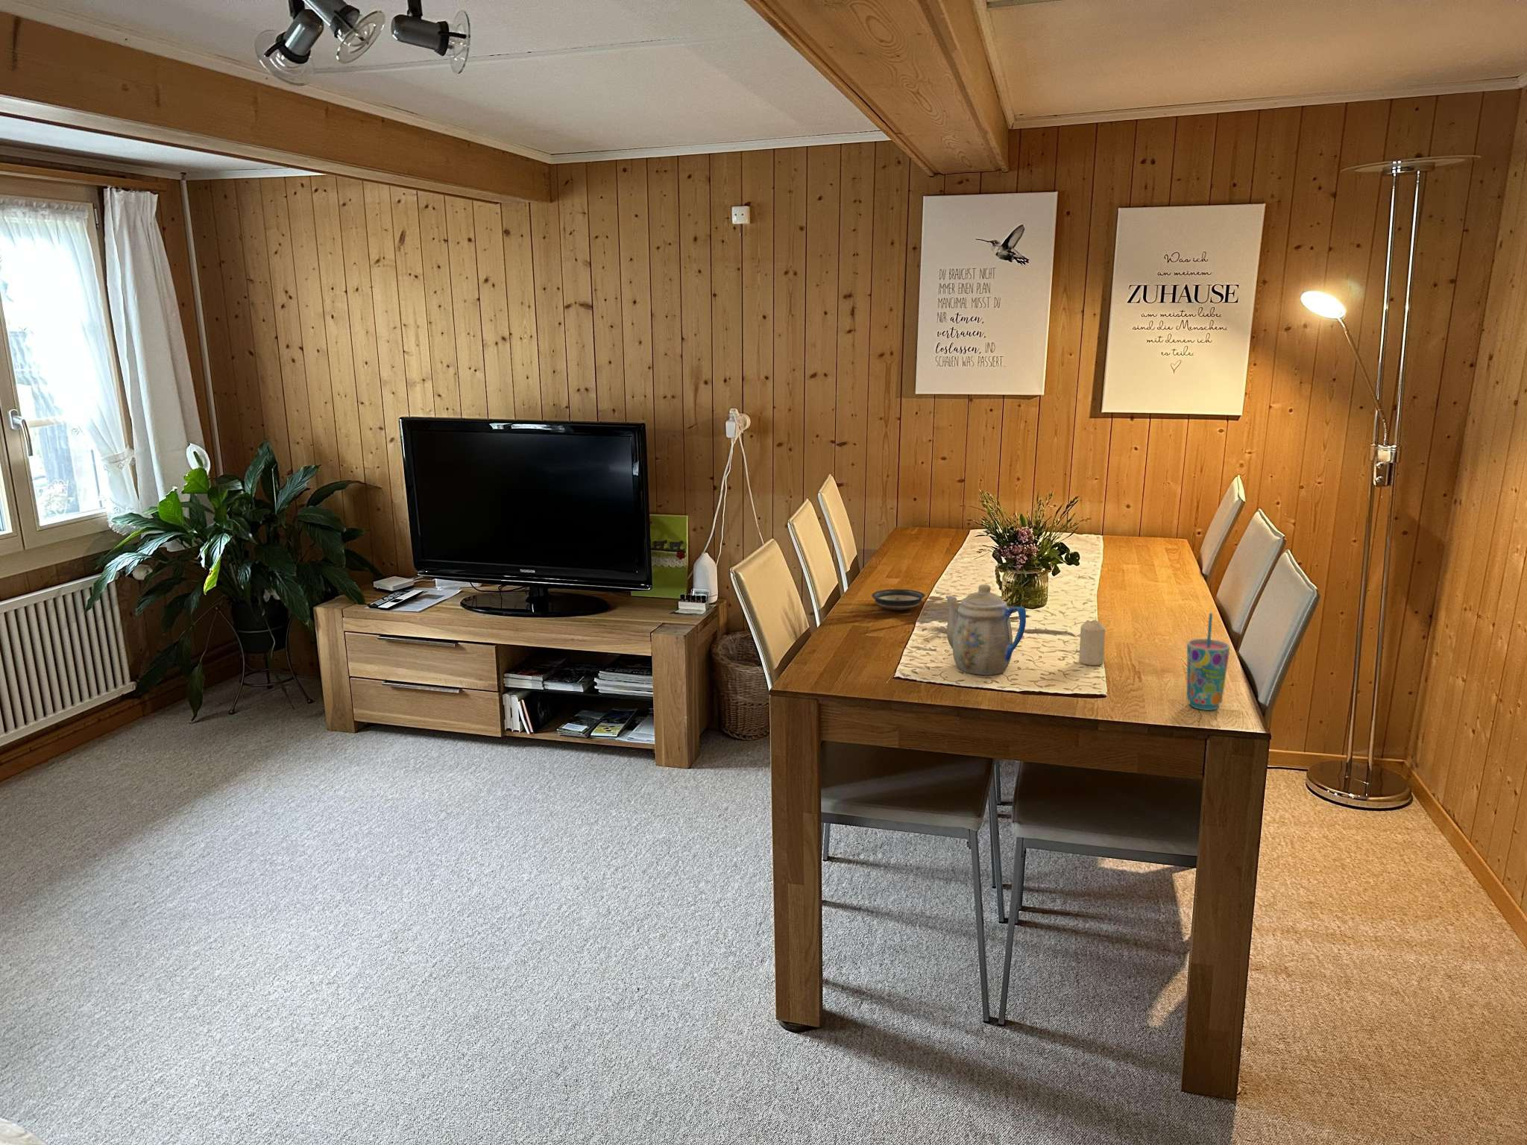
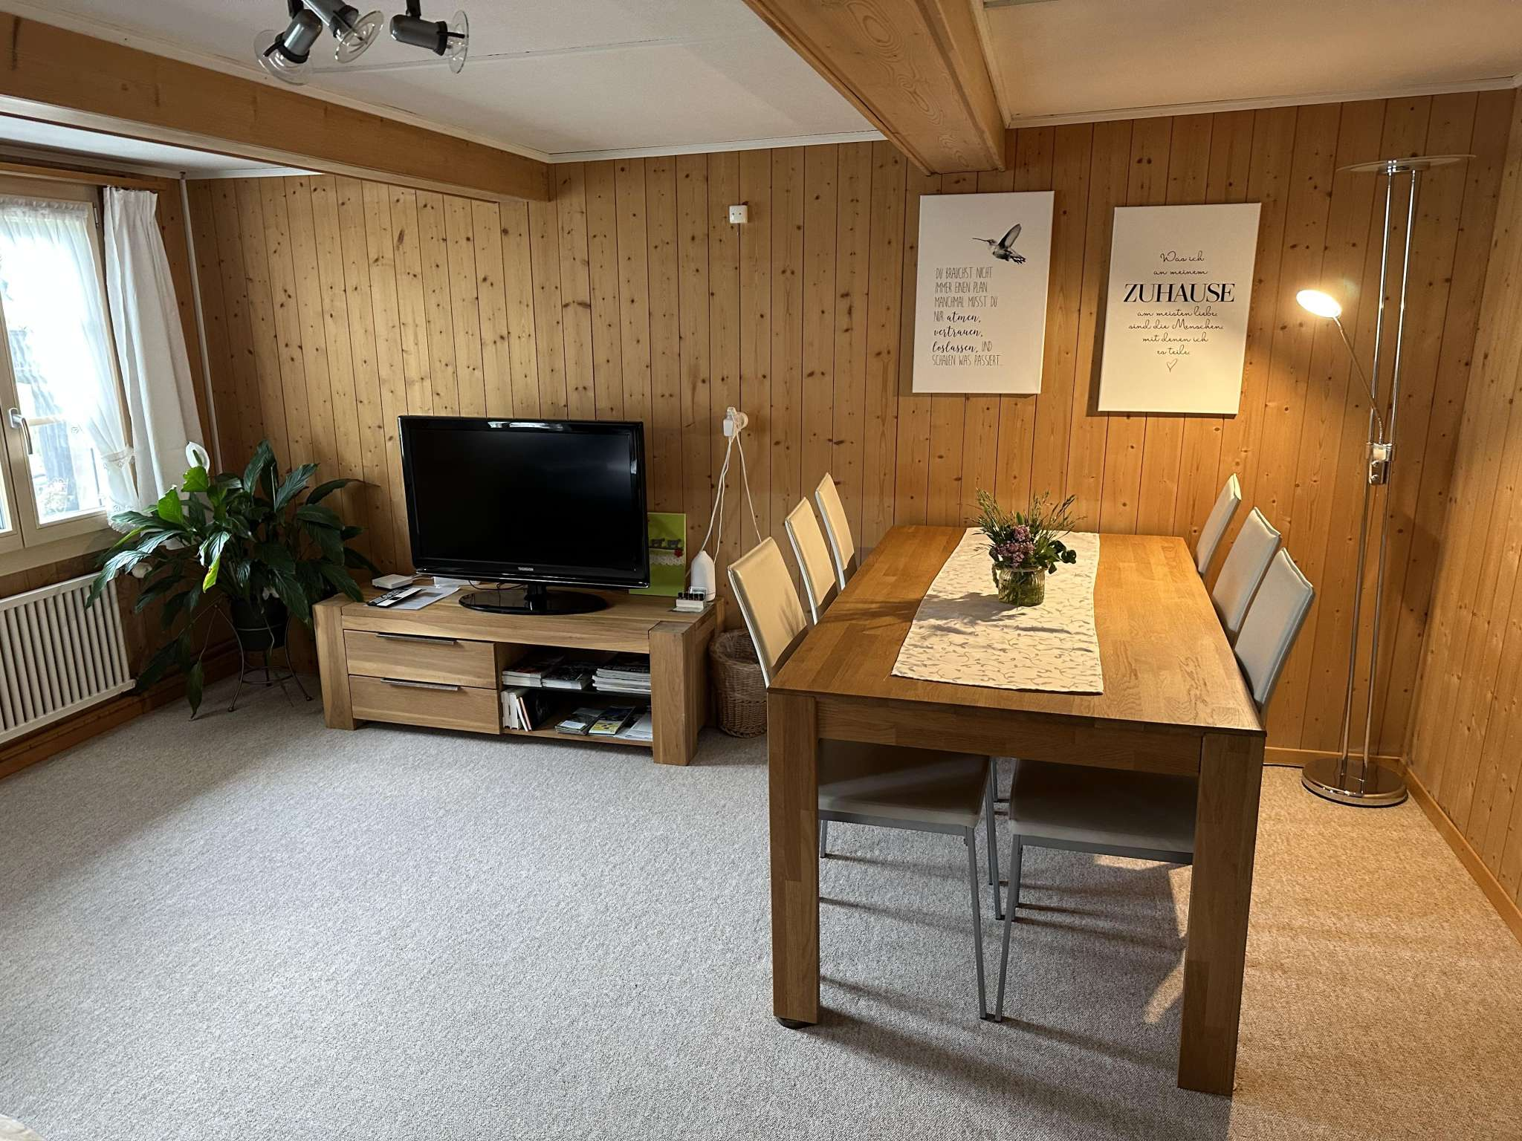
- cup [1187,612,1231,711]
- saucer [871,588,926,611]
- candle [1079,619,1106,665]
- teapot [945,583,1027,676]
